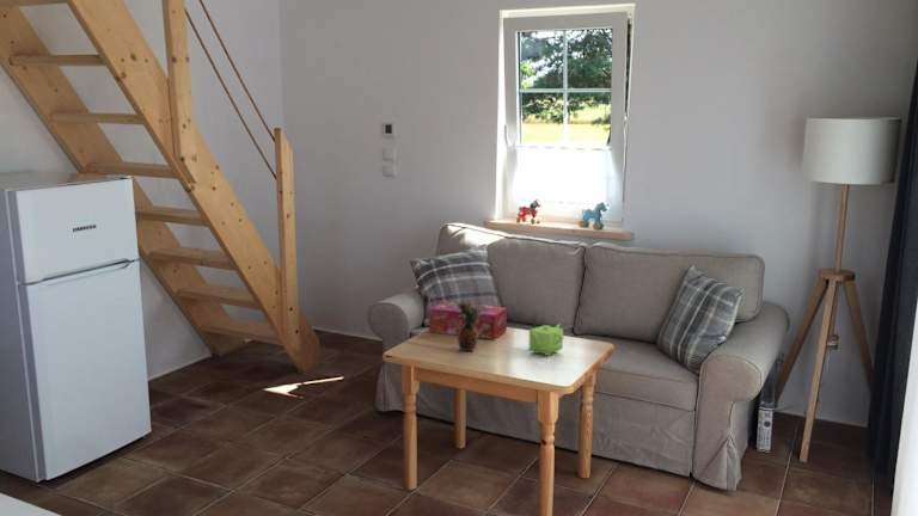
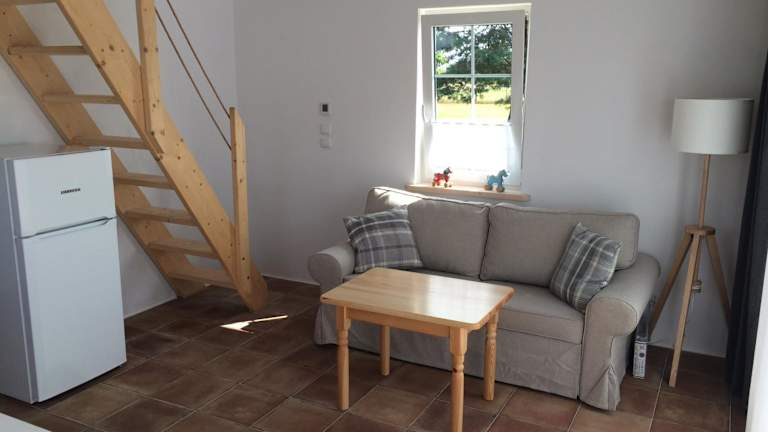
- teapot [527,322,565,357]
- fruit [453,300,483,352]
- tissue box [428,300,508,340]
